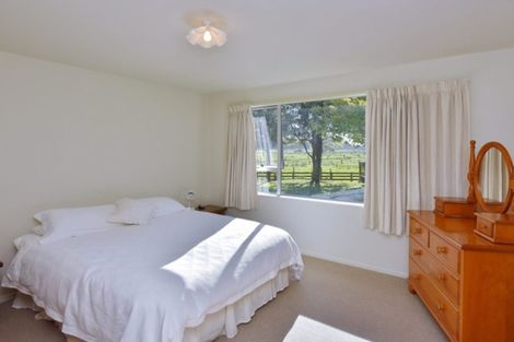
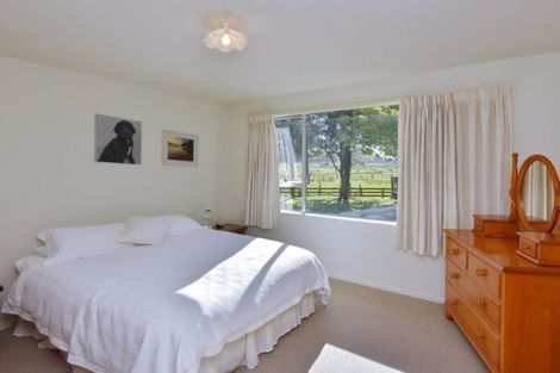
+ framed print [160,128,200,169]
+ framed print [93,112,143,167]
